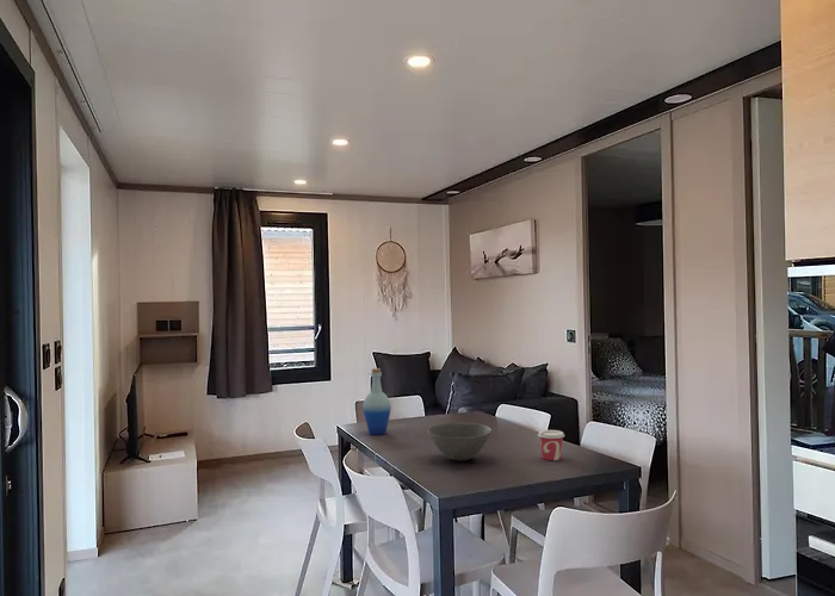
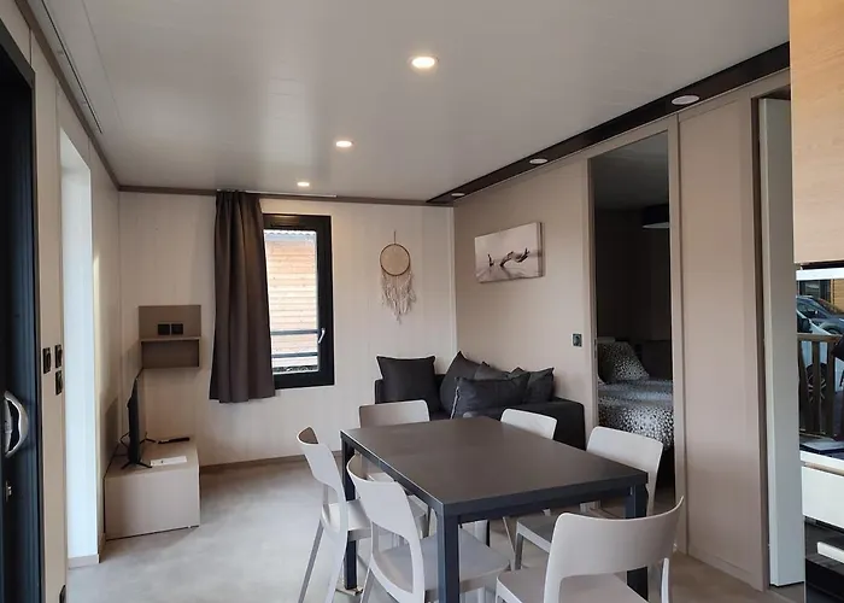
- cup [537,429,565,461]
- bottle [361,367,392,436]
- bowl [426,422,493,462]
